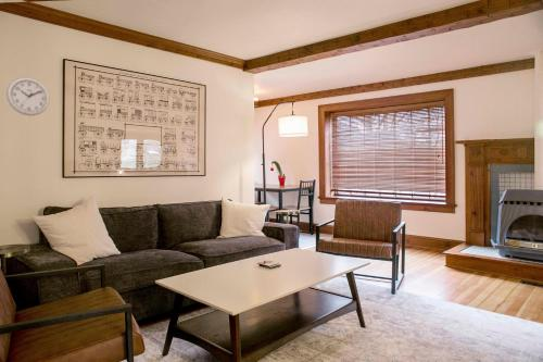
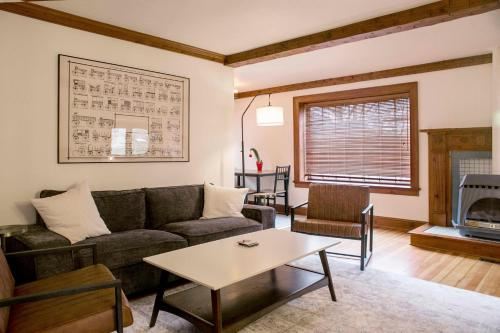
- wall clock [5,76,51,116]
